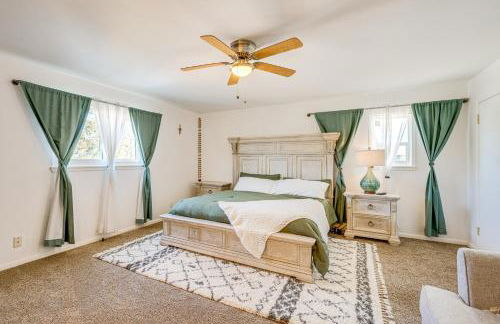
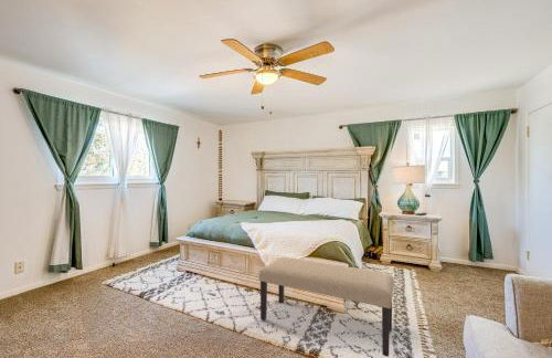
+ bench [258,256,395,358]
